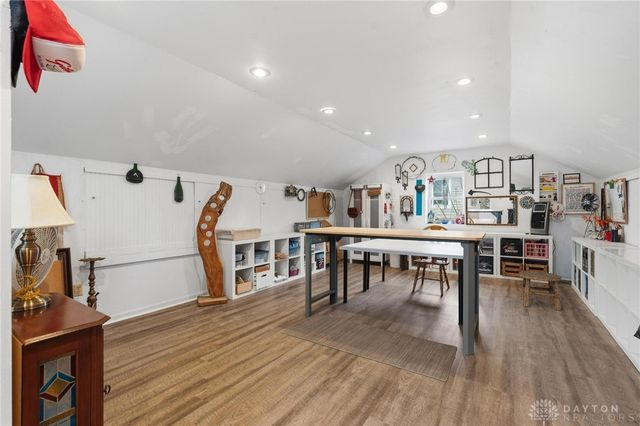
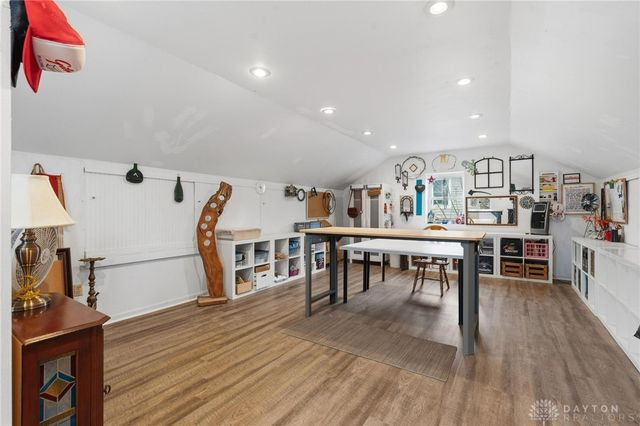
- stool [518,270,563,311]
